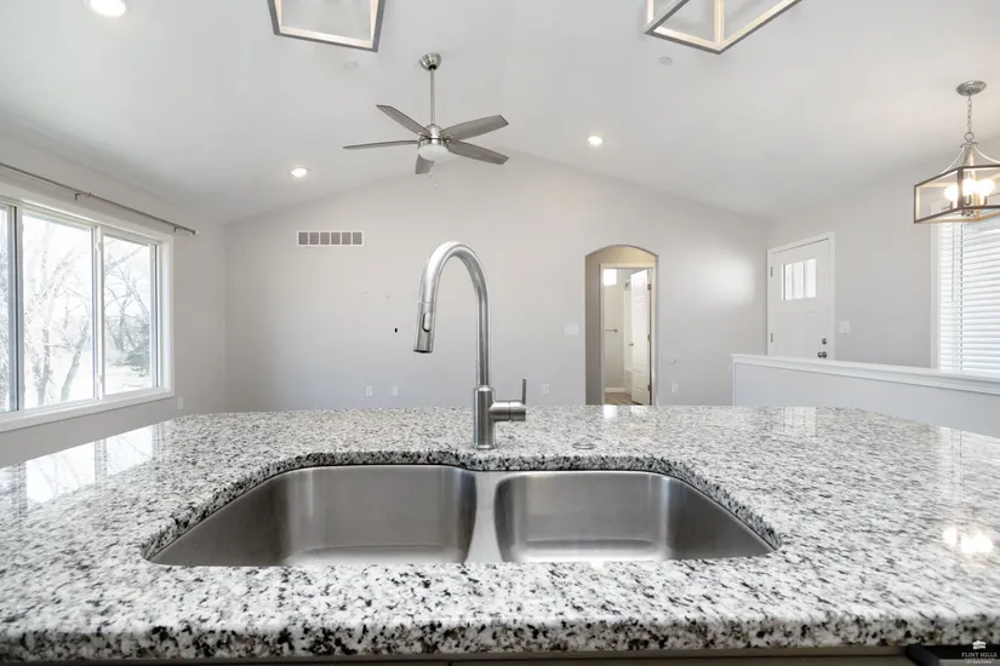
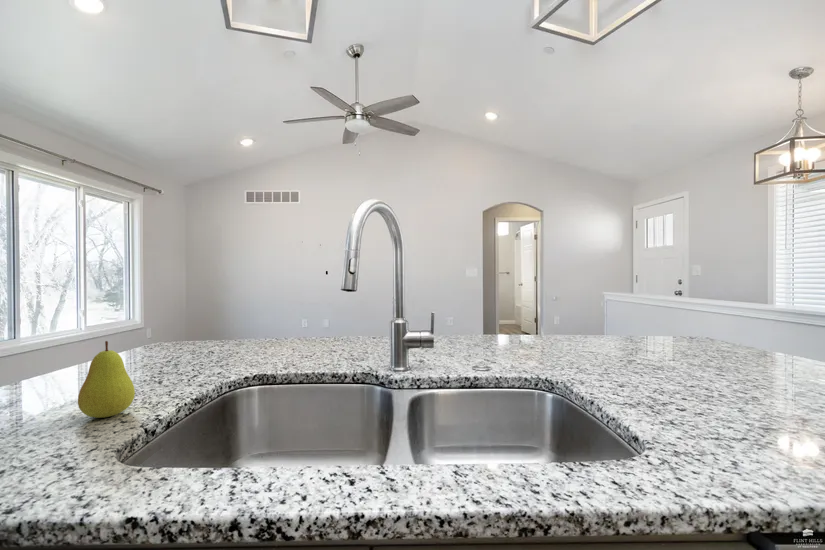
+ fruit [77,340,136,419]
